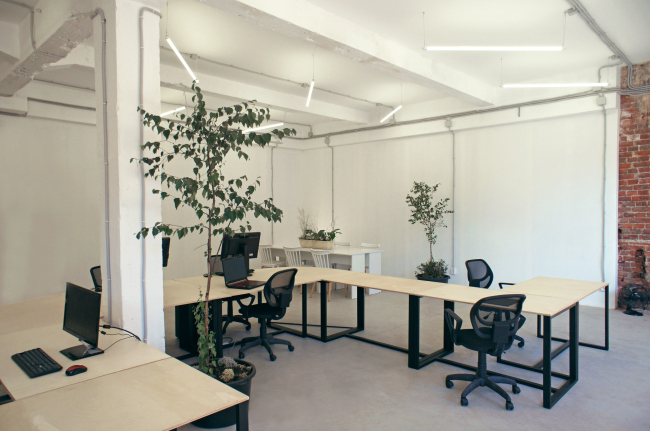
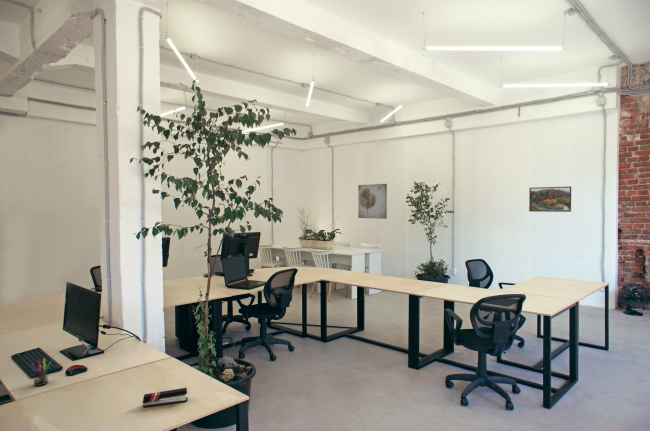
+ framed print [528,185,572,213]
+ pen holder [30,357,52,387]
+ stapler [142,387,188,408]
+ wall art [357,183,388,220]
